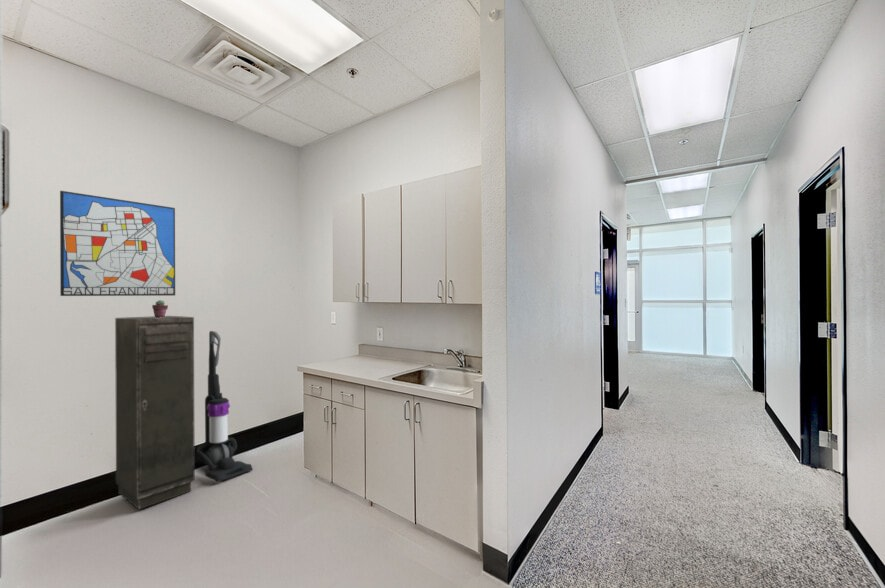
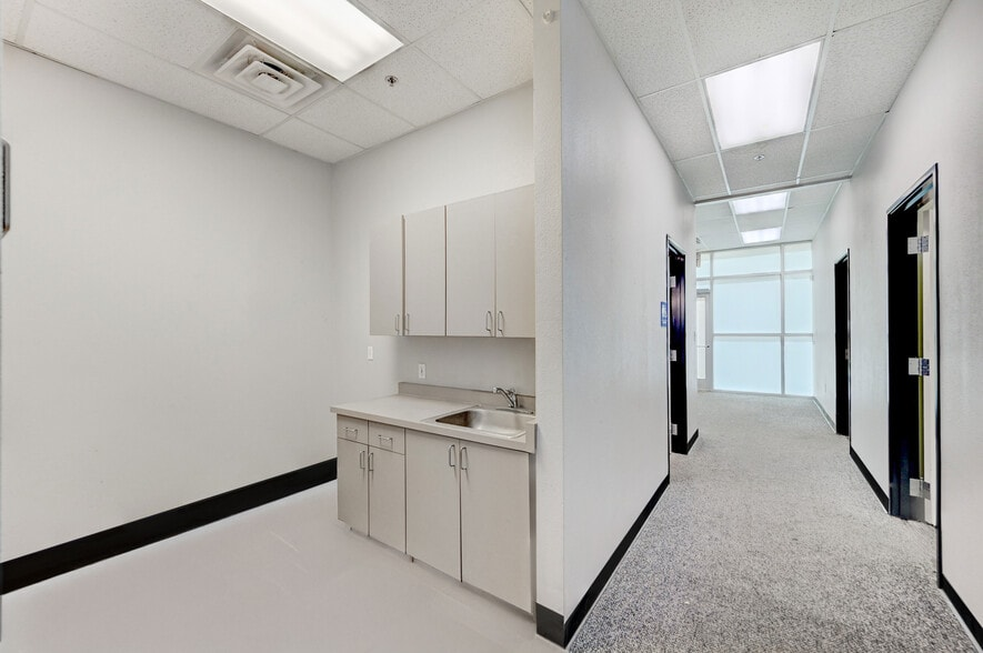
- storage cabinet [114,315,196,510]
- potted succulent [151,299,169,318]
- vacuum cleaner [195,330,254,483]
- wall art [59,190,176,297]
